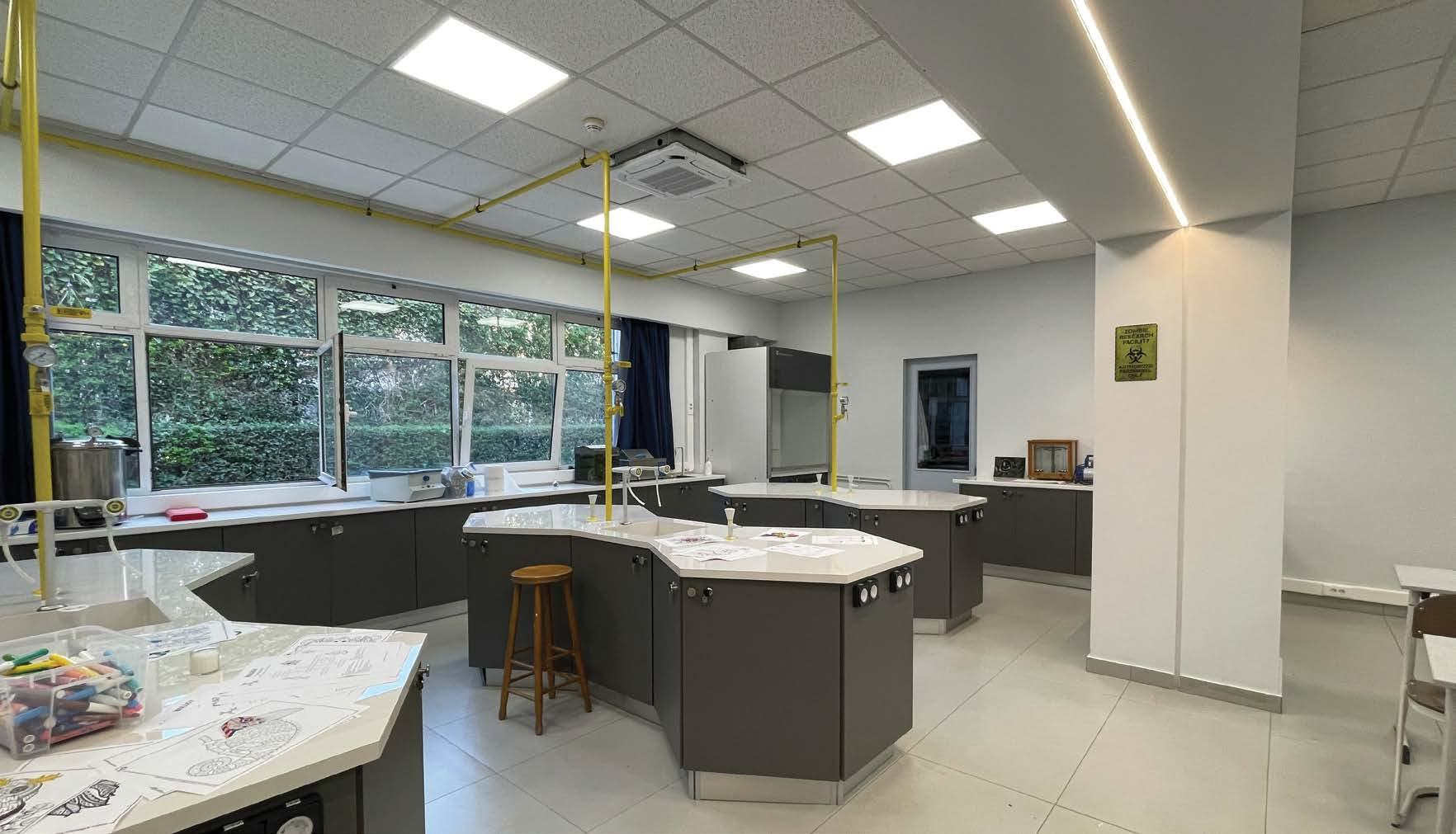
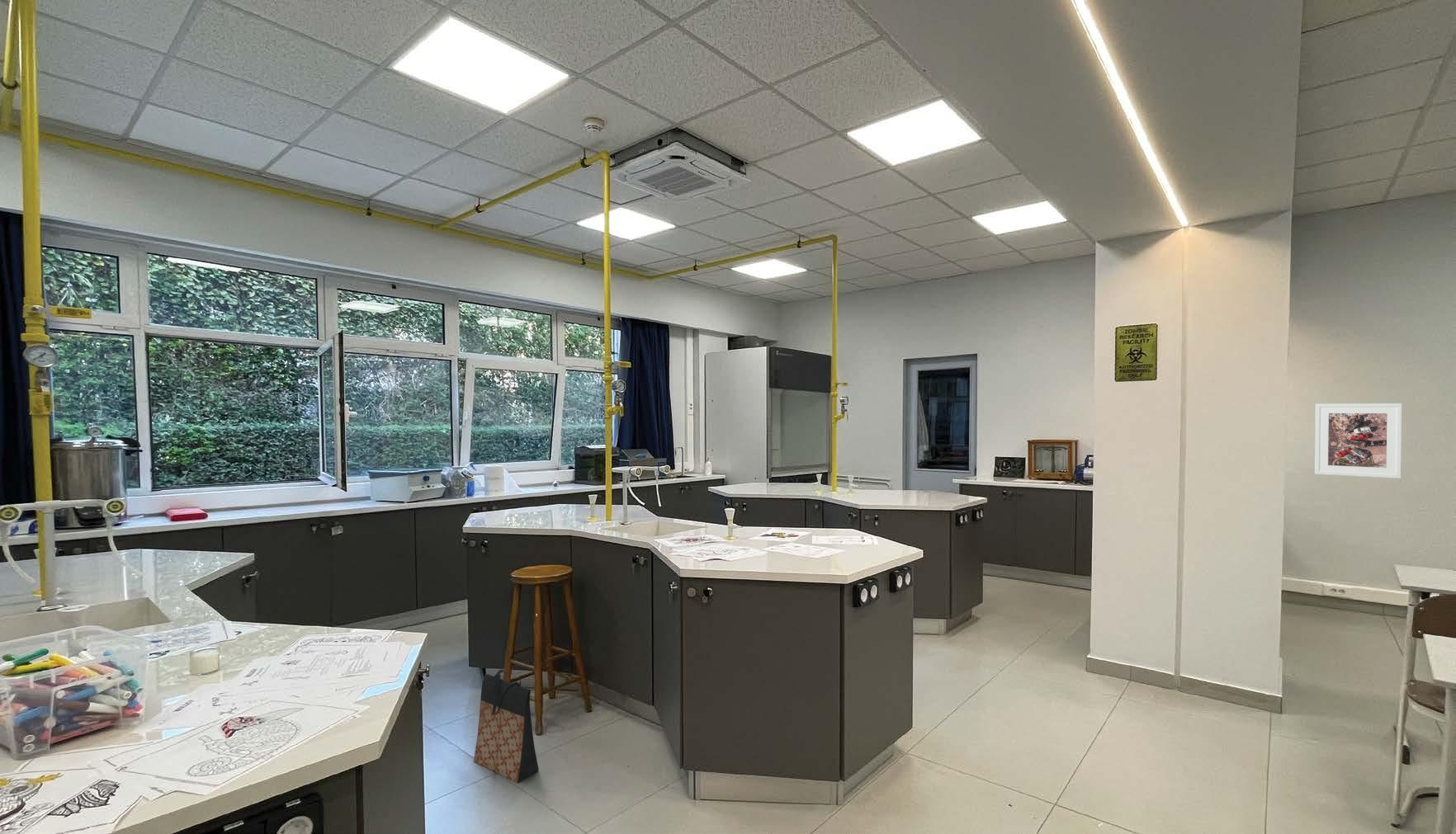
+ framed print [1314,403,1403,479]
+ bag [473,669,540,784]
